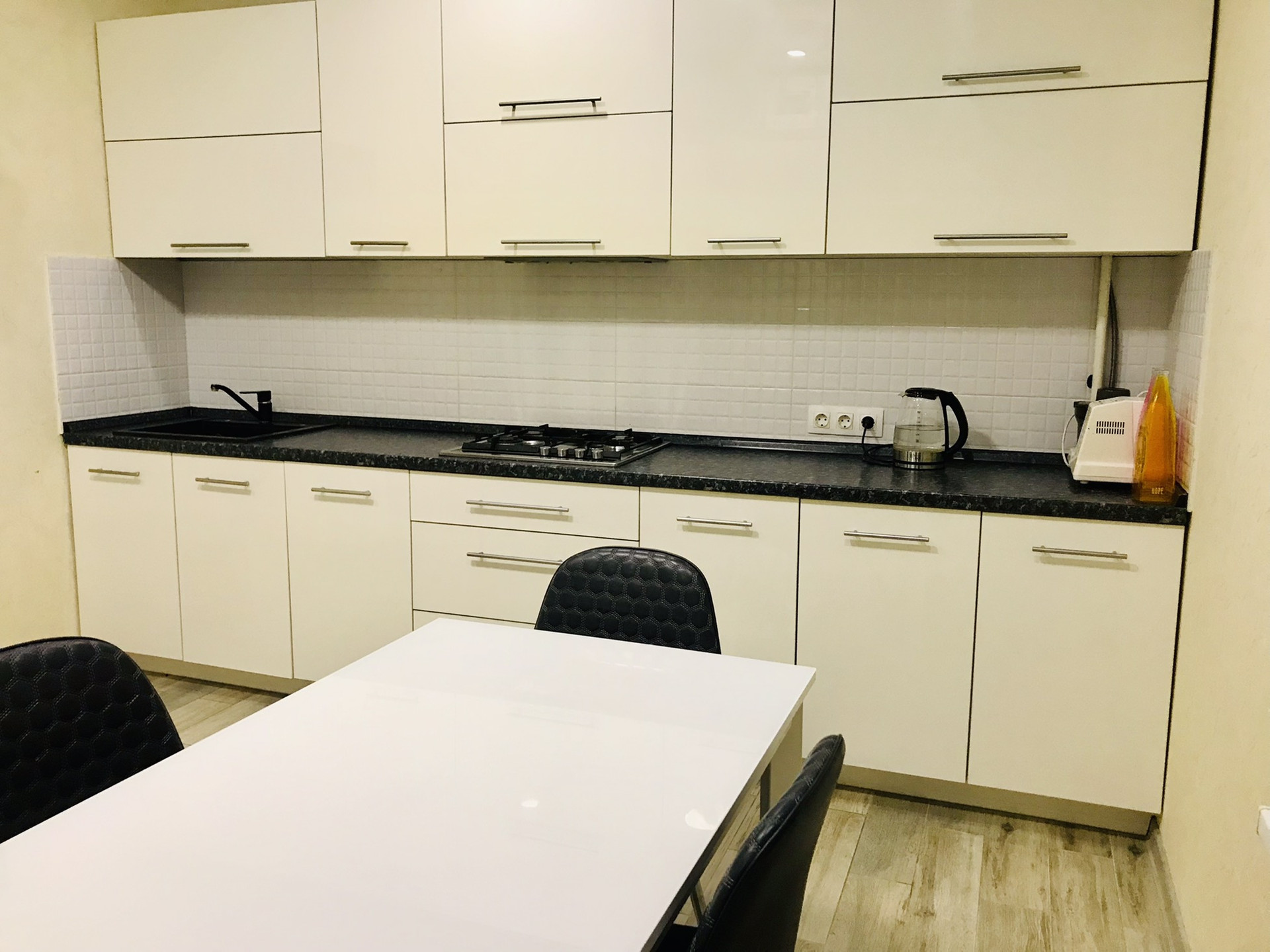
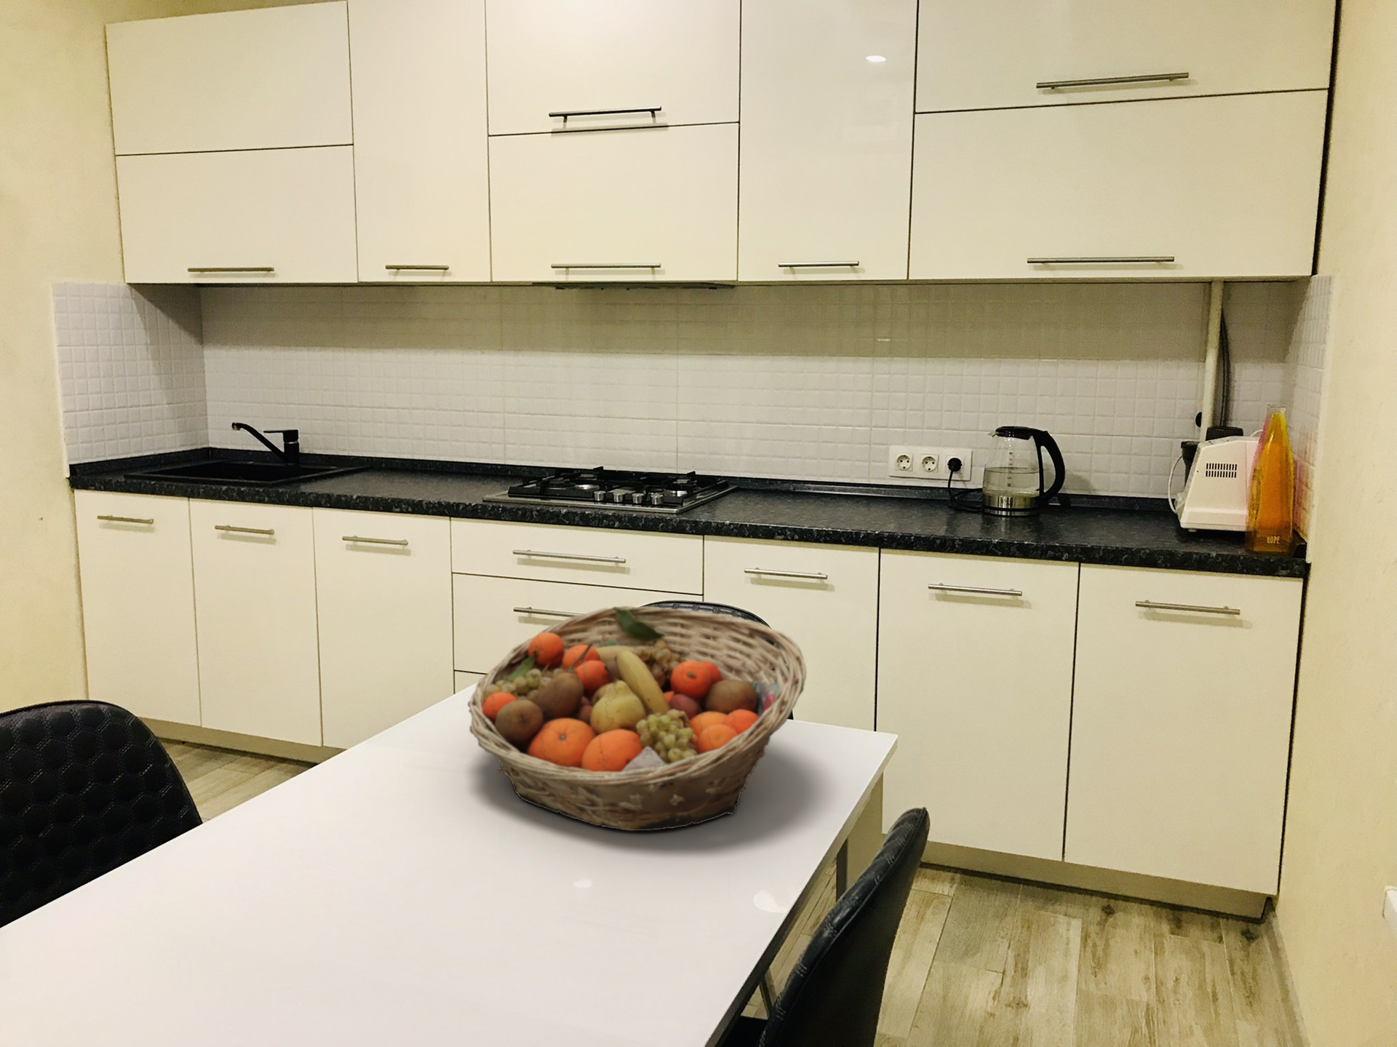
+ fruit basket [468,605,807,831]
